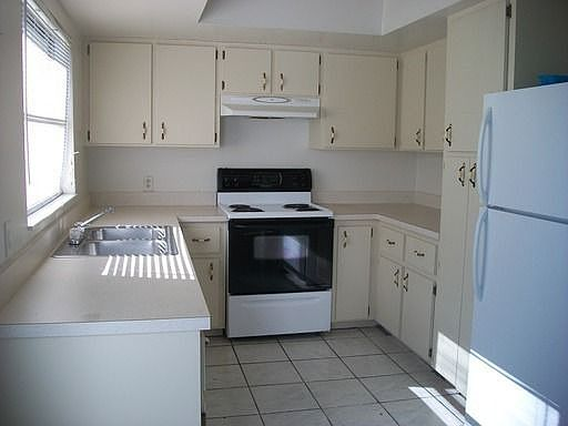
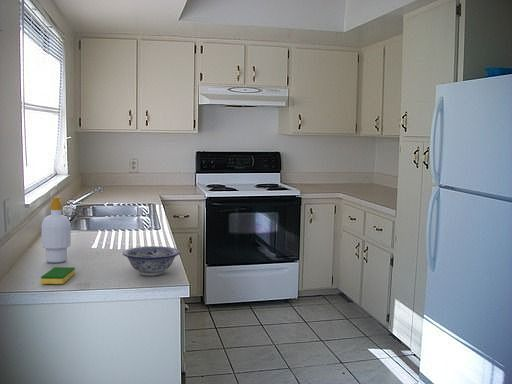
+ dish sponge [40,266,76,285]
+ soap bottle [41,196,72,264]
+ bowl [122,245,181,277]
